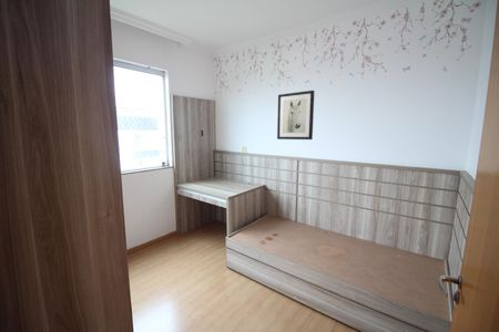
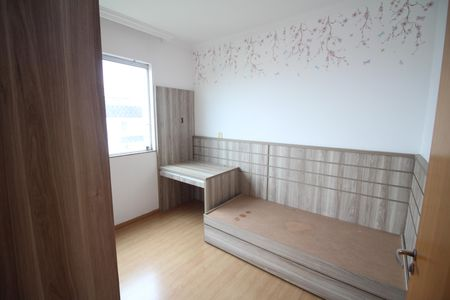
- wall art [276,90,316,141]
